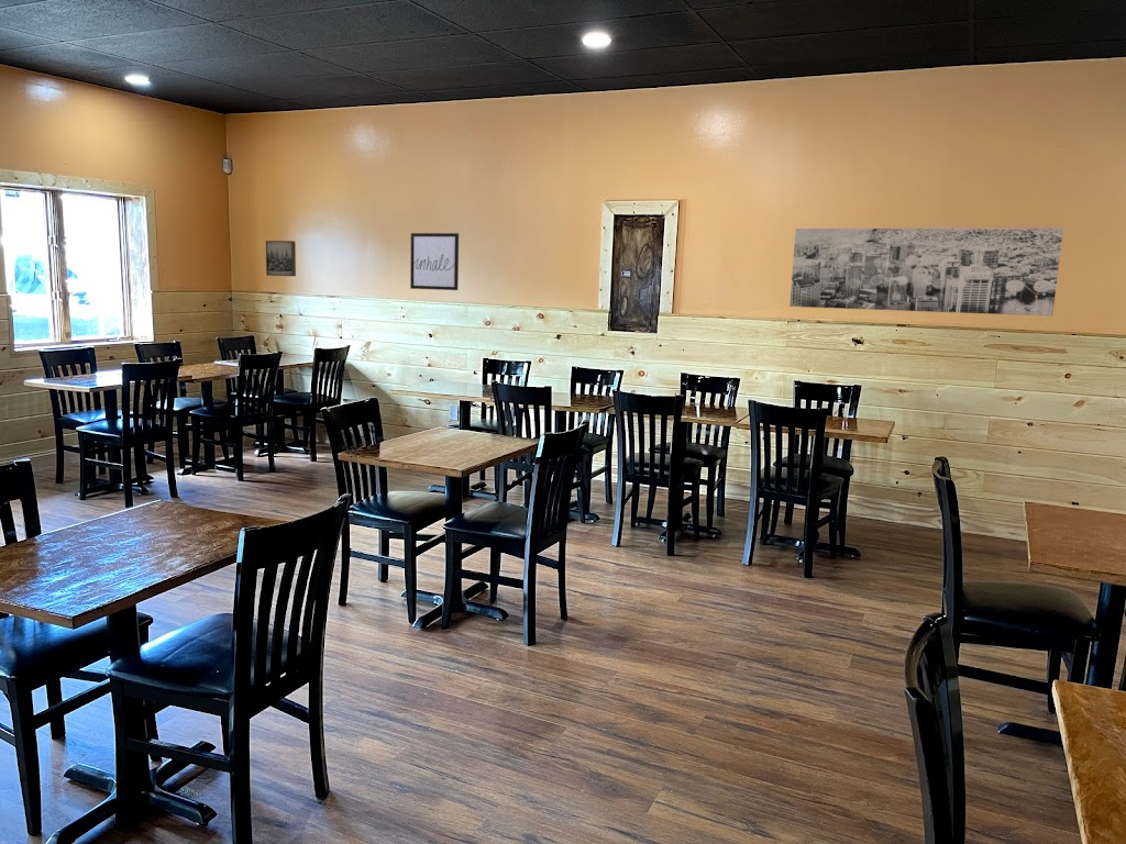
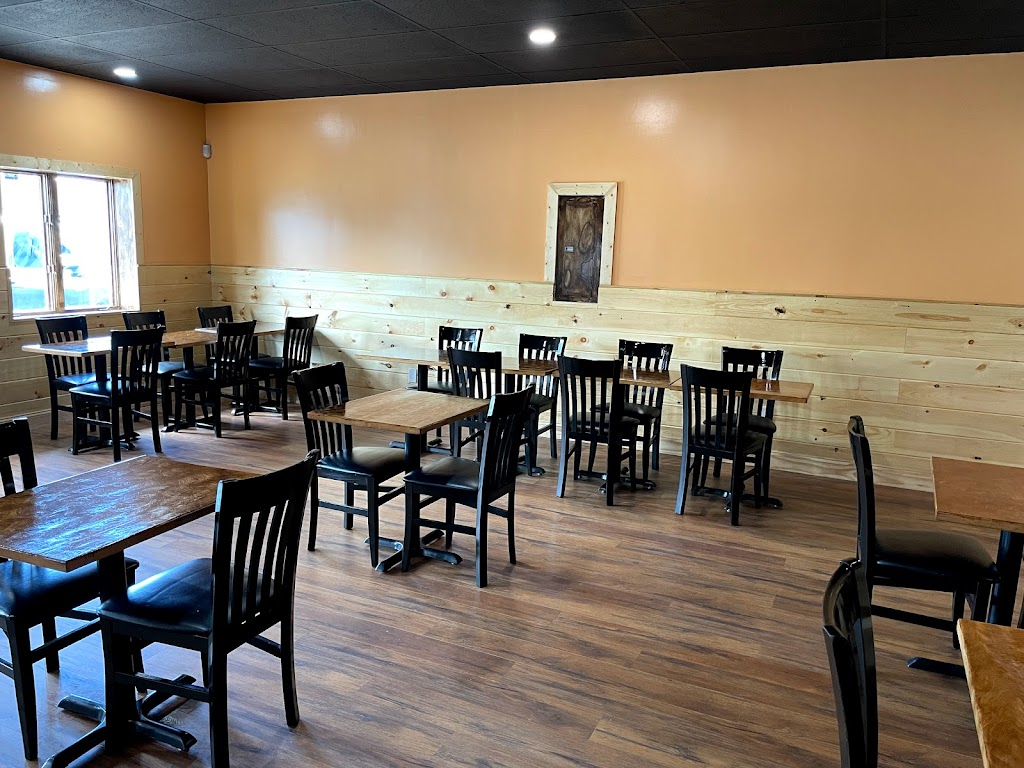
- wall art [265,240,297,277]
- wall art [409,232,460,291]
- wall art [788,227,1064,318]
